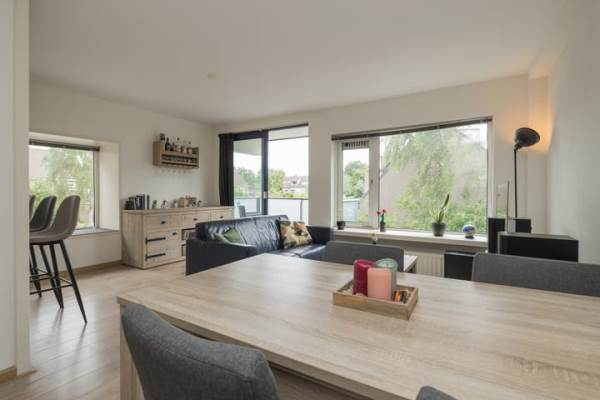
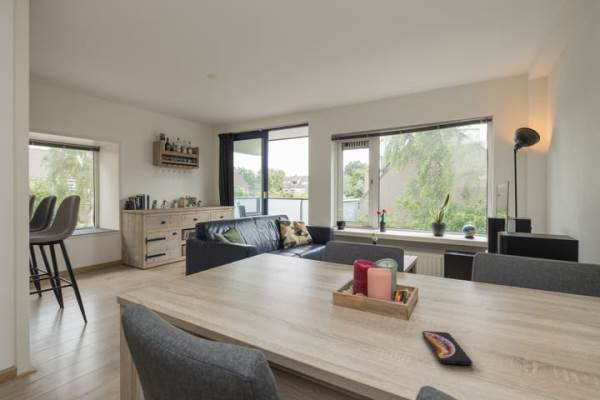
+ smartphone [421,330,473,366]
